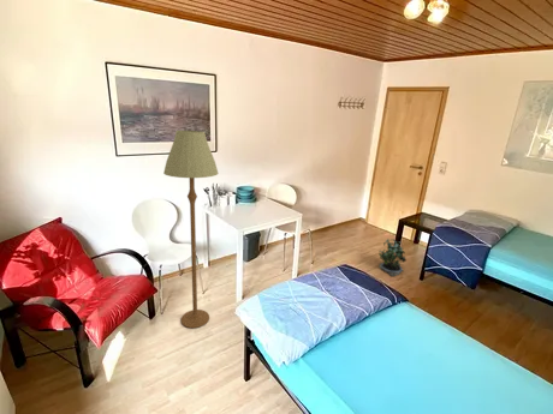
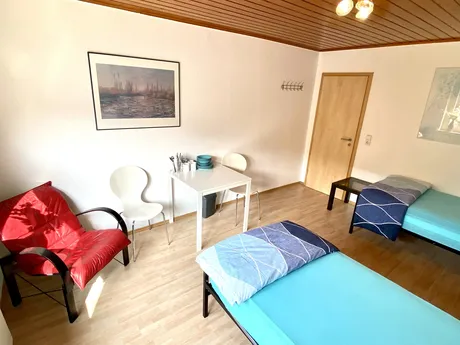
- potted plant [377,238,408,277]
- floor lamp [162,130,219,329]
